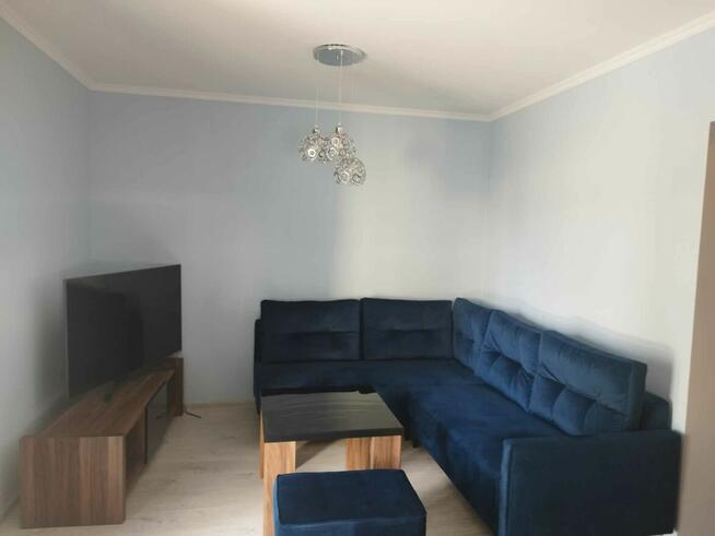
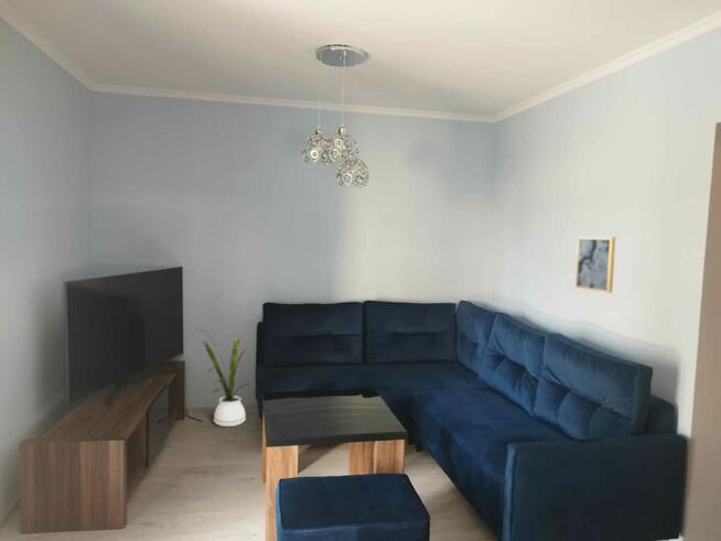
+ house plant [194,327,257,428]
+ wall art [574,236,616,294]
